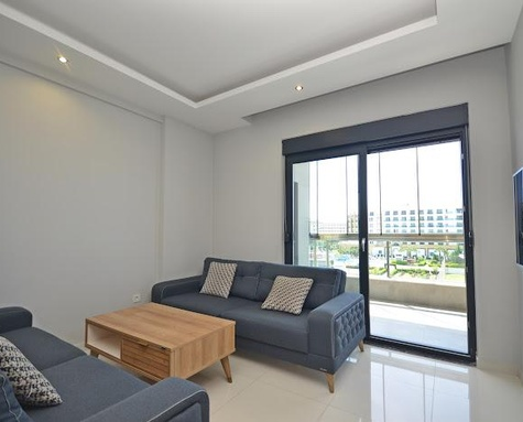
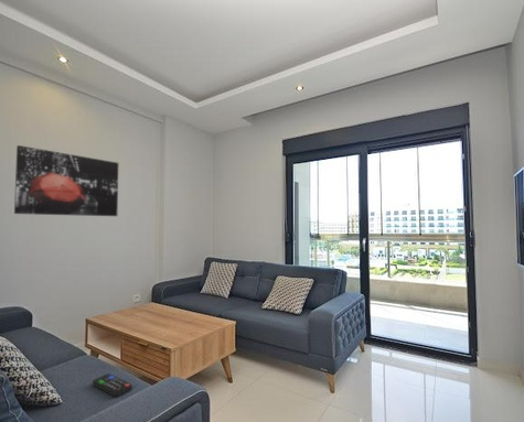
+ wall art [13,144,119,217]
+ remote control [92,372,132,398]
